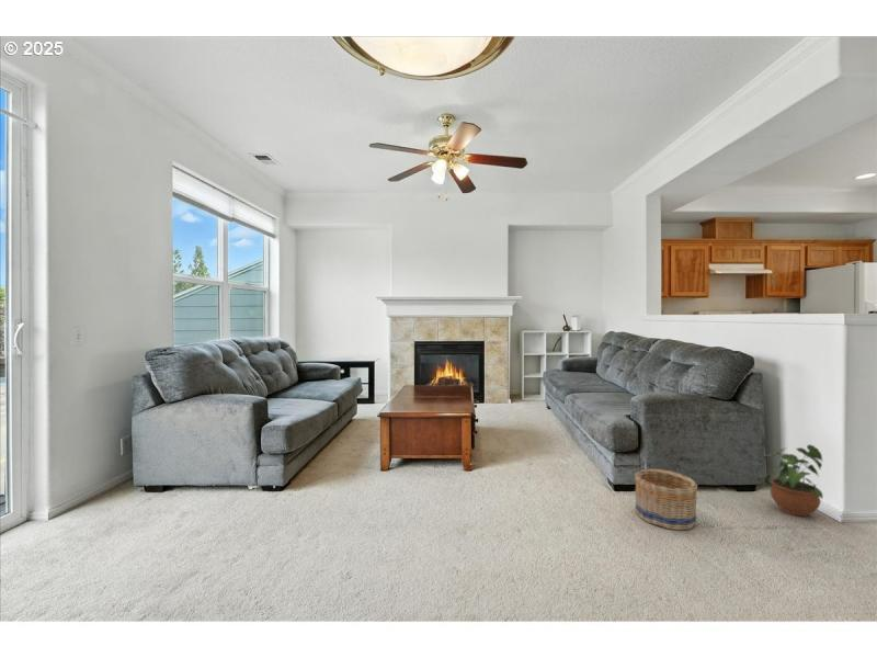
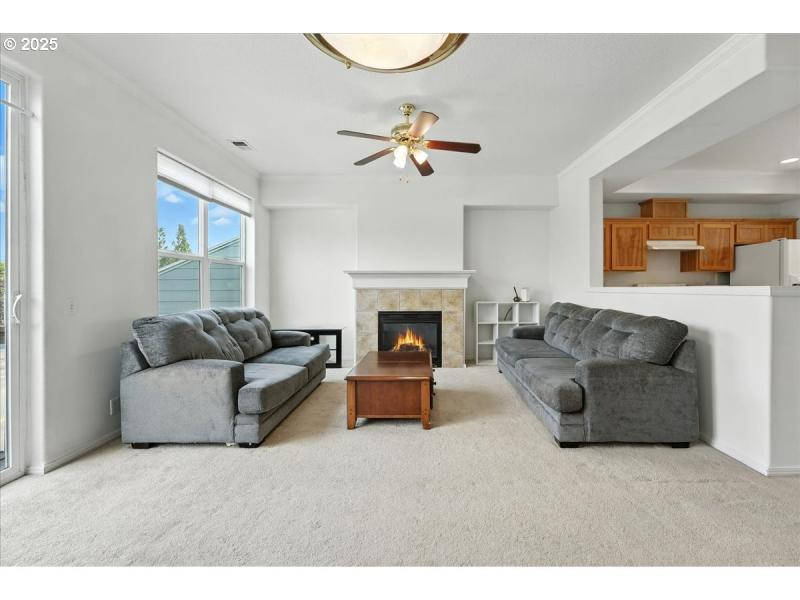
- potted plant [762,443,824,518]
- basket [634,468,698,531]
